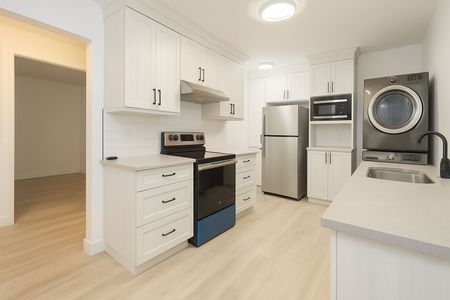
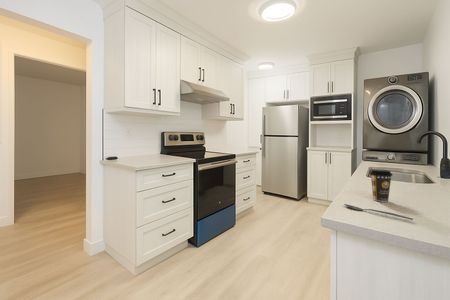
+ coffee cup [369,169,394,203]
+ spoon [343,203,414,221]
